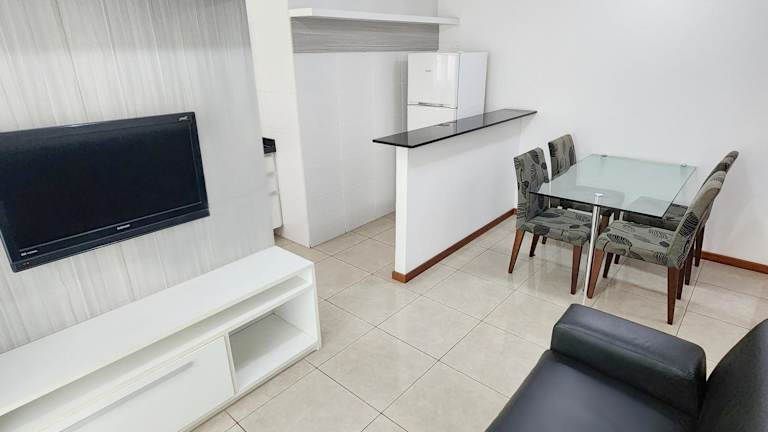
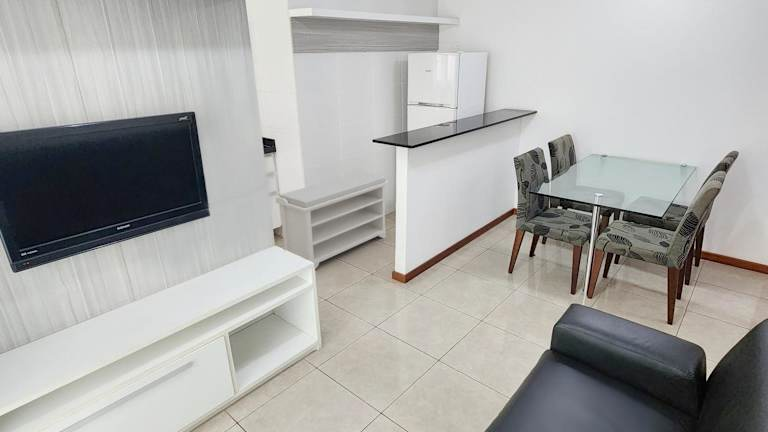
+ bench [275,171,390,270]
